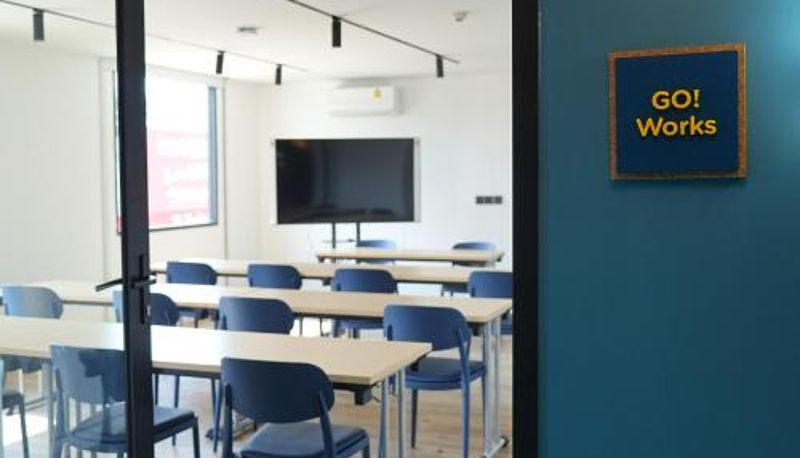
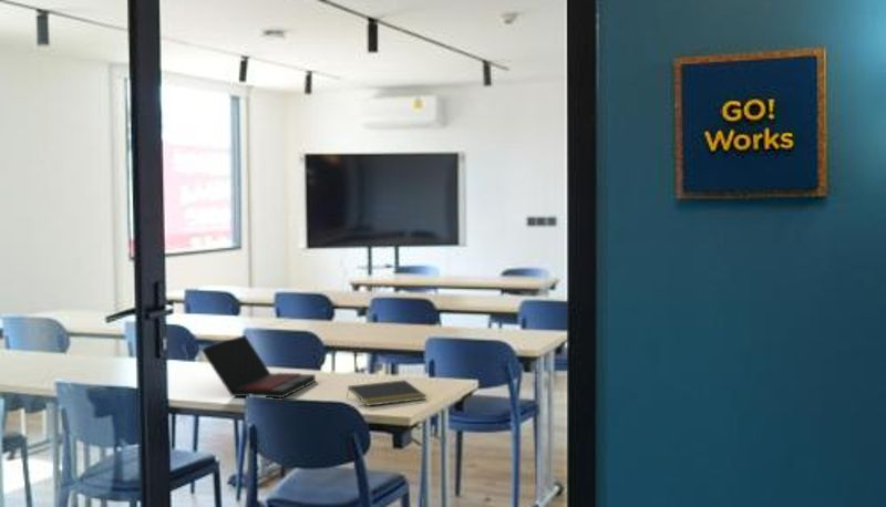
+ laptop [200,334,317,399]
+ notepad [346,379,427,407]
